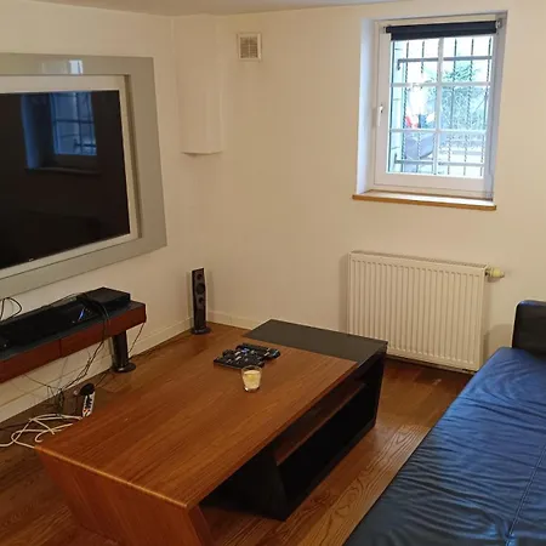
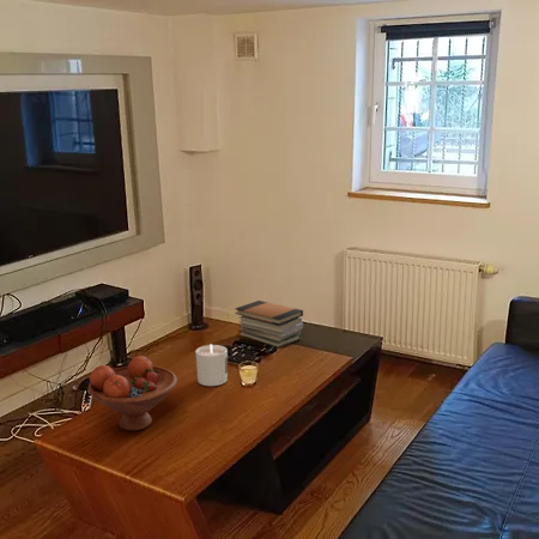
+ candle [194,343,229,387]
+ fruit bowl [86,355,178,431]
+ book stack [234,299,304,349]
